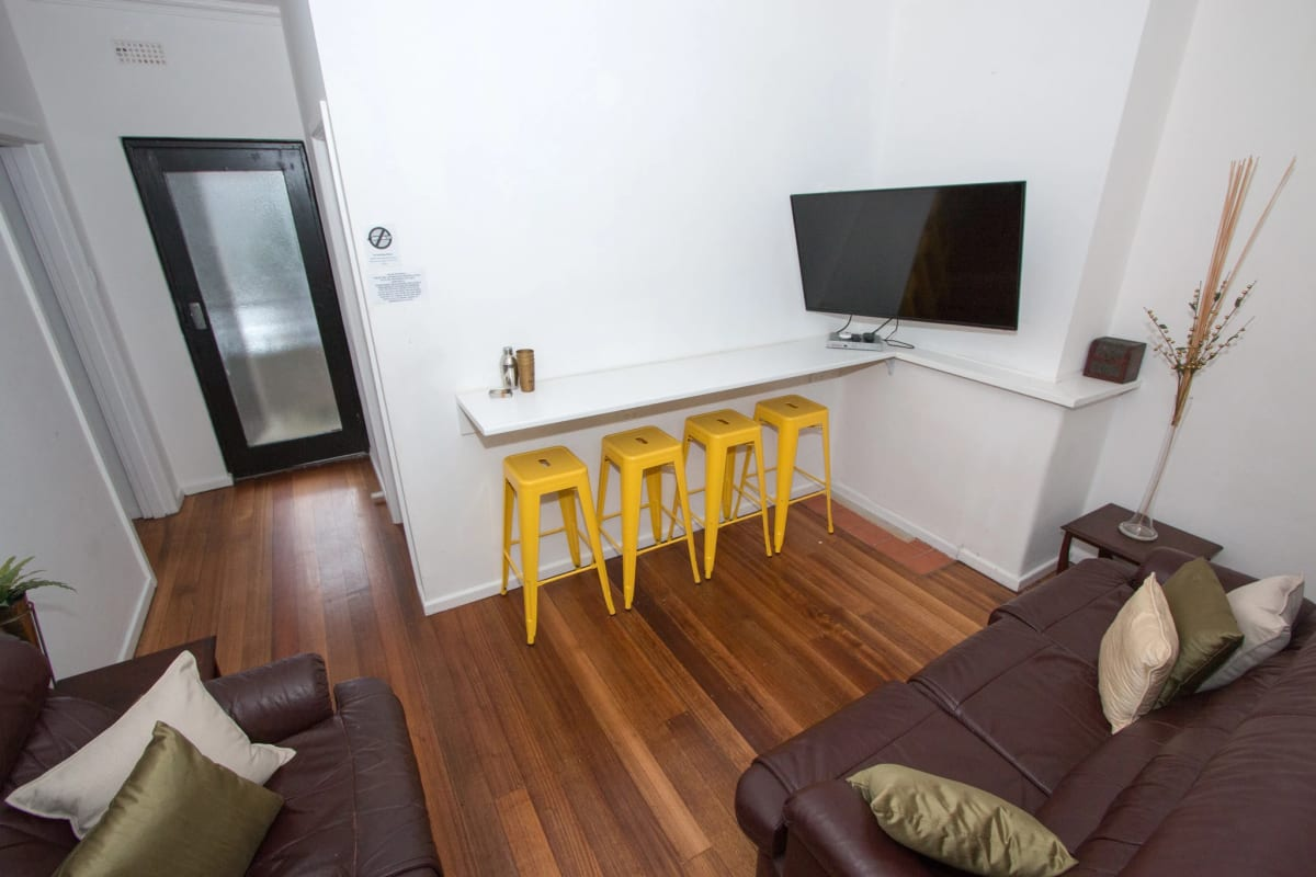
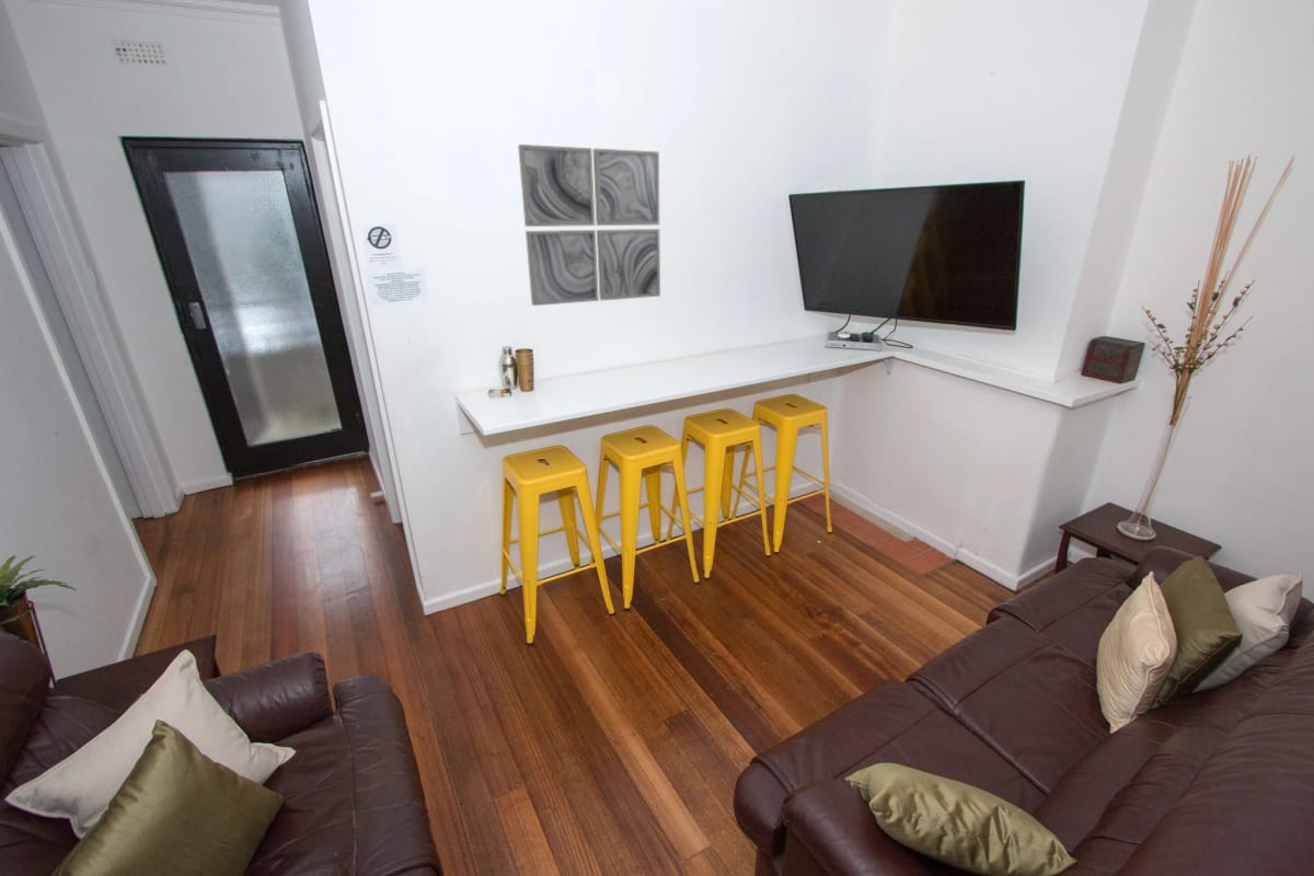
+ wall art [517,143,661,307]
